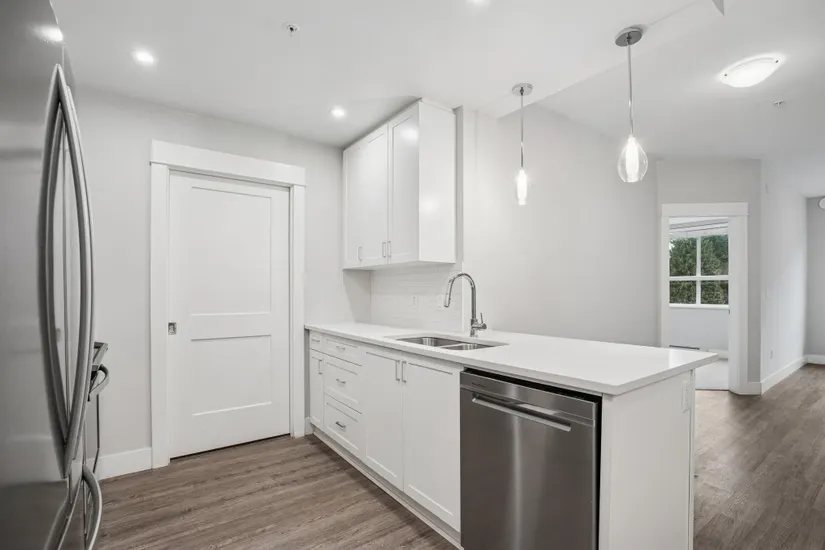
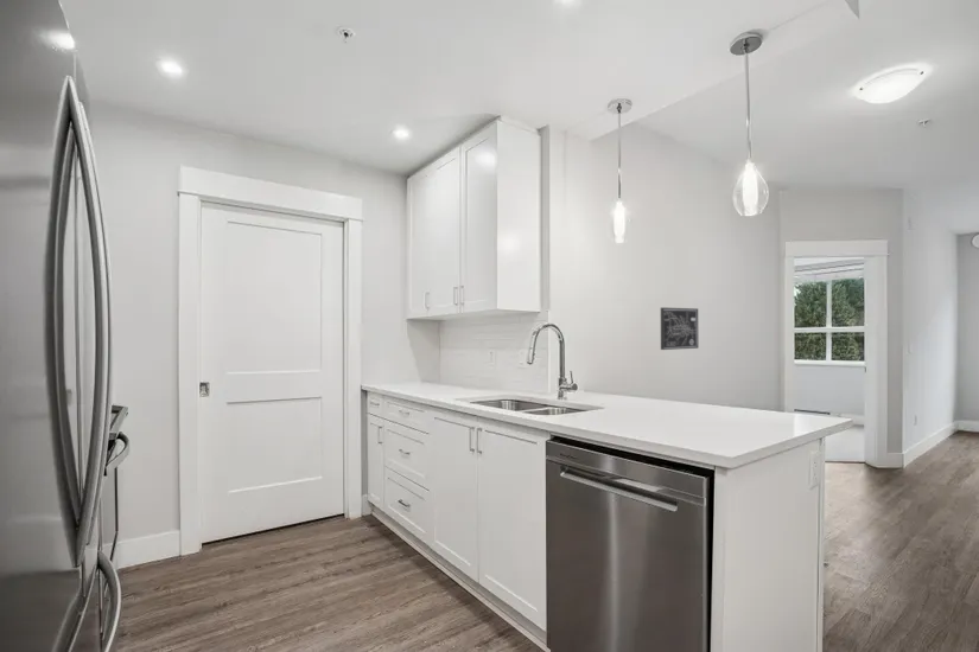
+ wall art [660,306,699,351]
